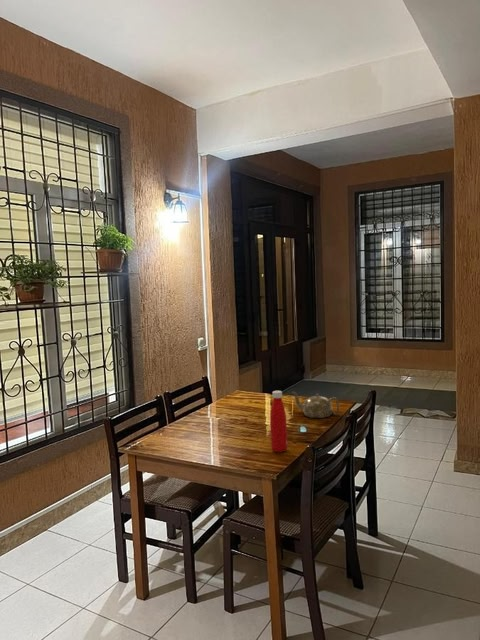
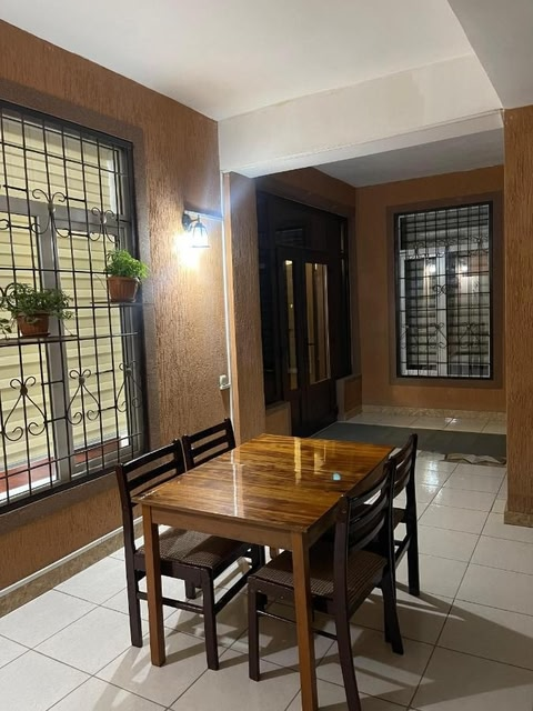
- teapot [291,391,340,419]
- bottle [269,390,288,453]
